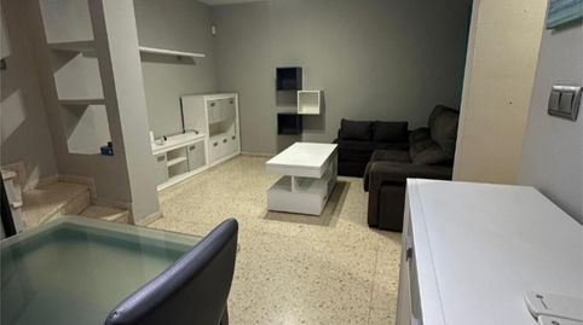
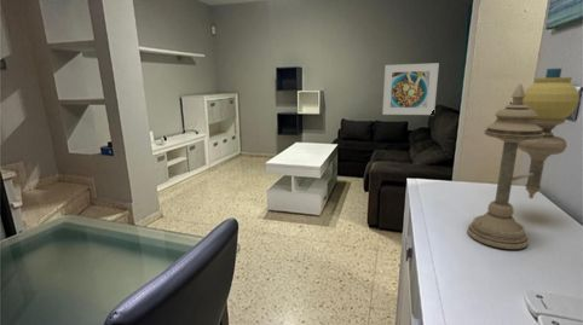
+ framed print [381,62,440,116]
+ table lamp [466,68,581,250]
